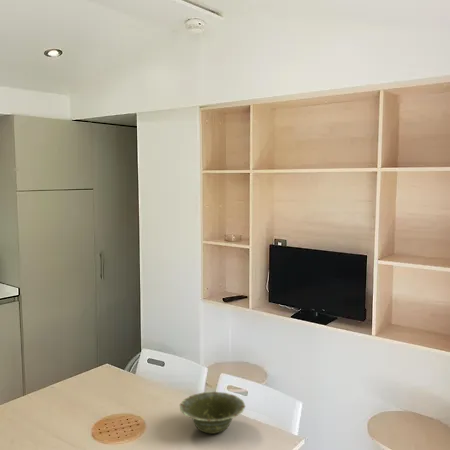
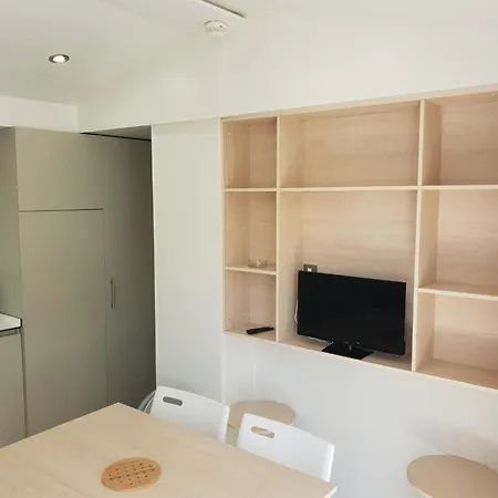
- dish [179,391,246,435]
